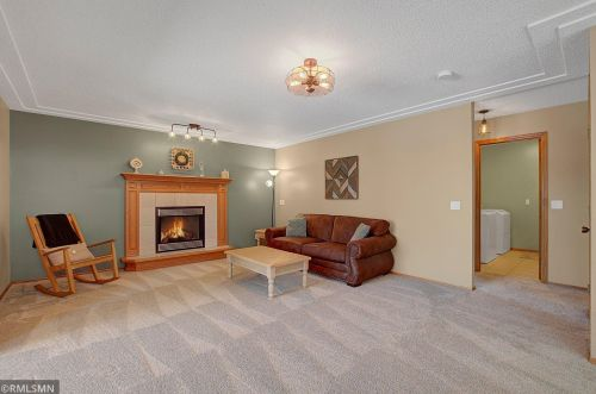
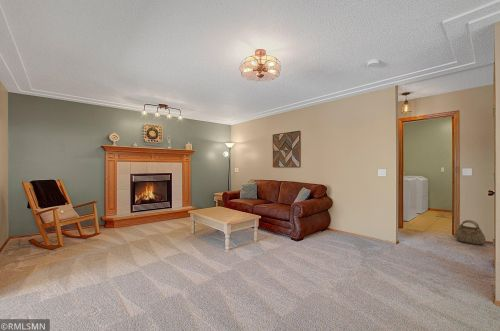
+ basket [454,219,486,246]
